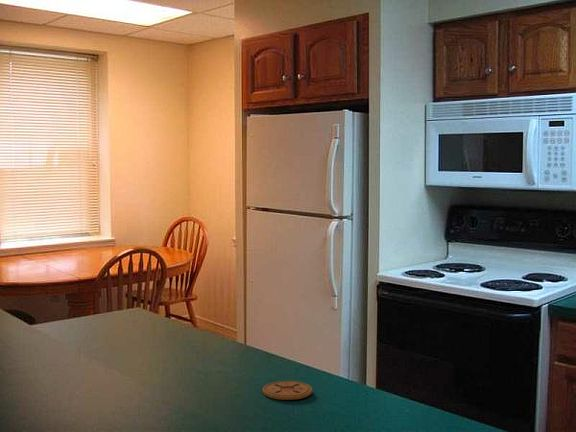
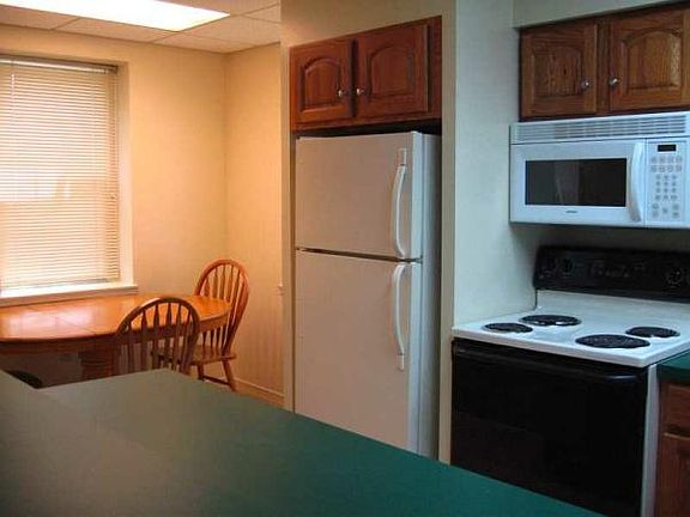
- coaster [262,380,313,401]
